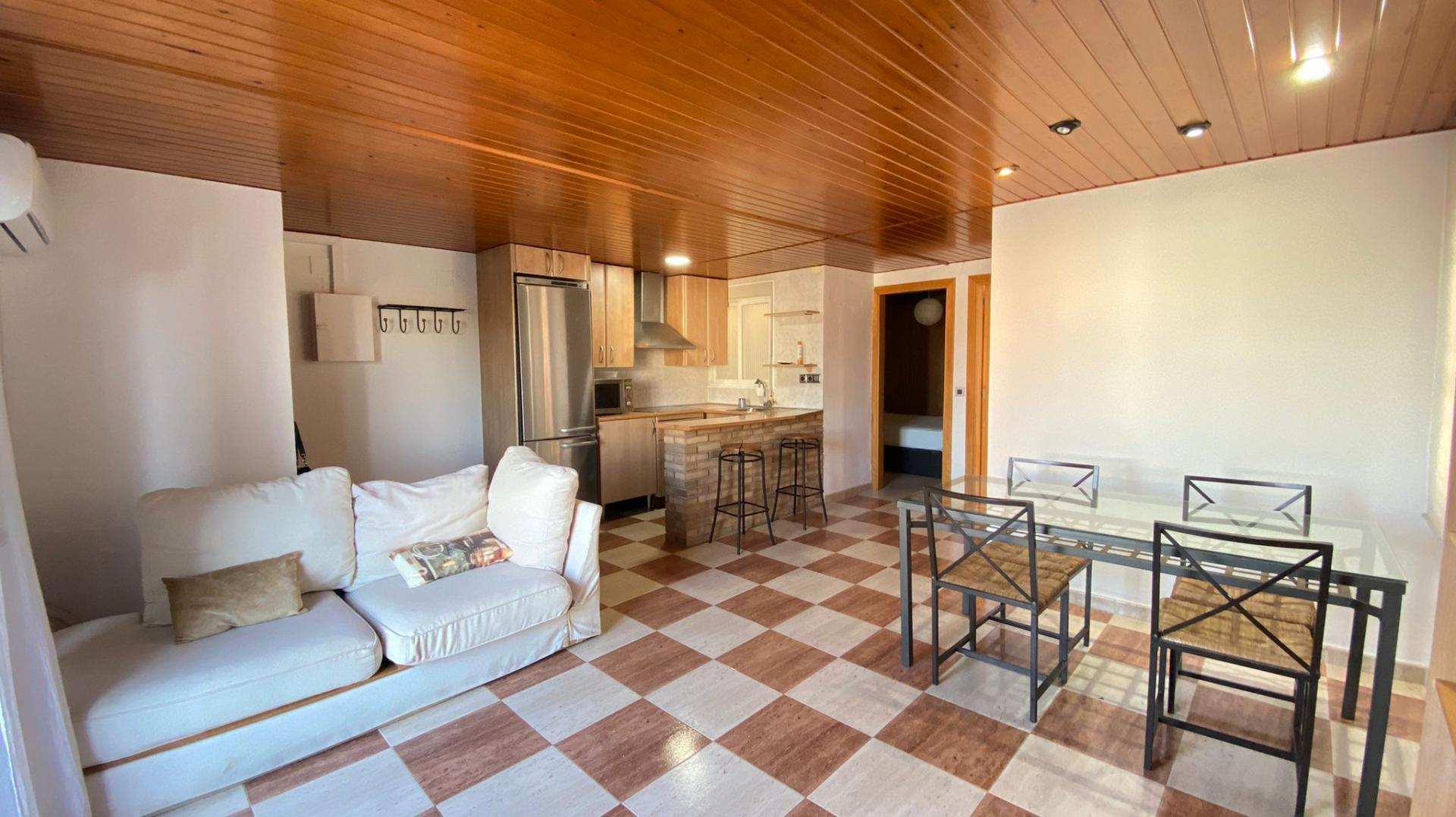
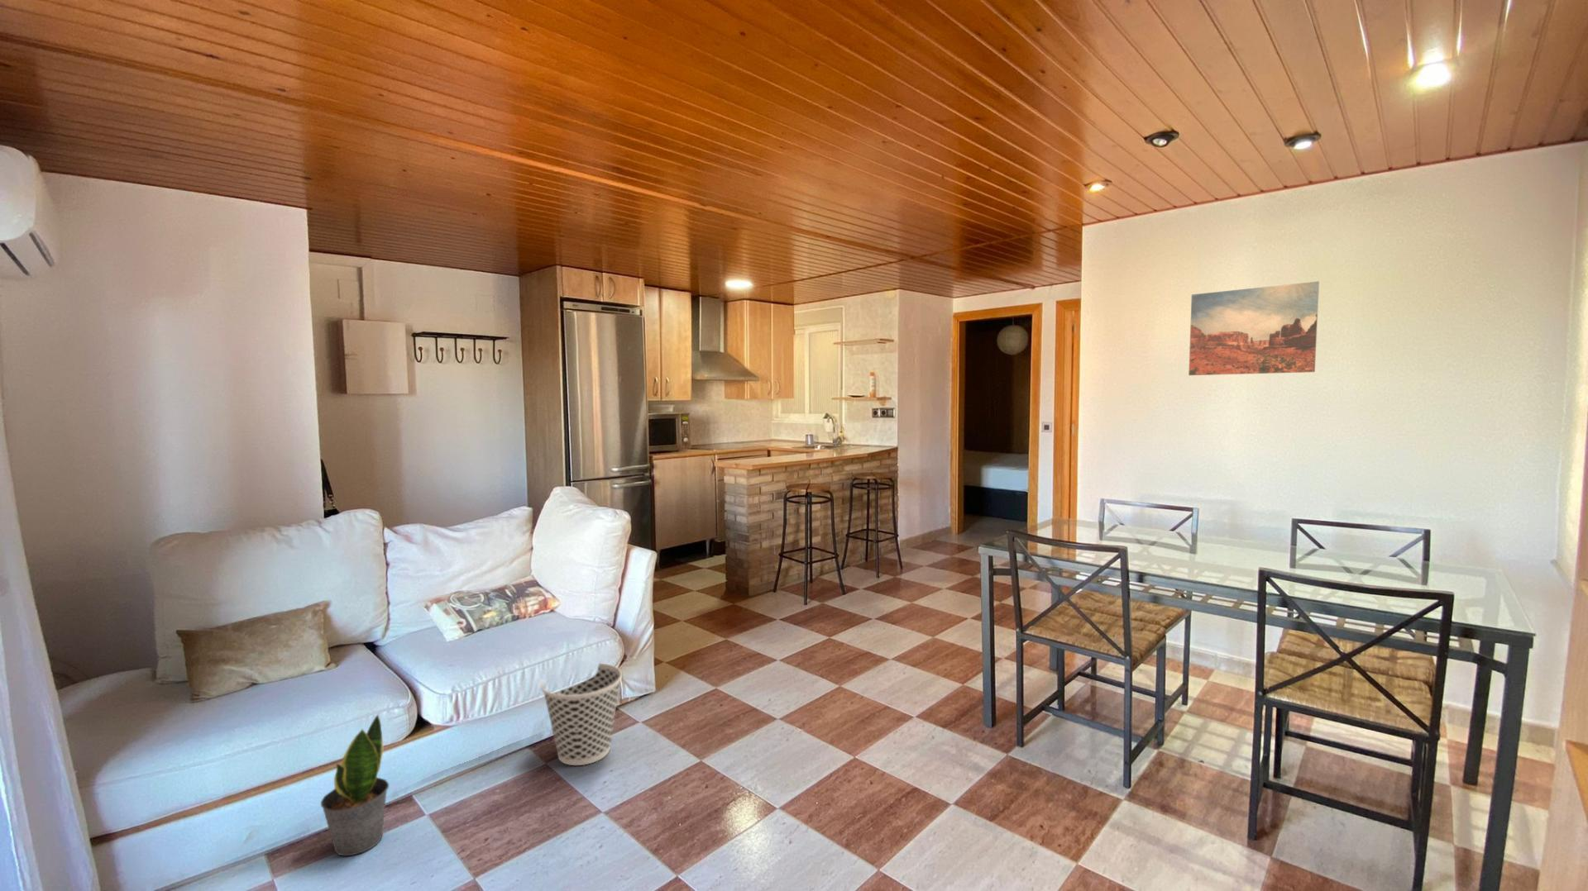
+ wall art [1188,280,1320,376]
+ potted plant [320,713,389,857]
+ wastebasket [540,662,623,767]
